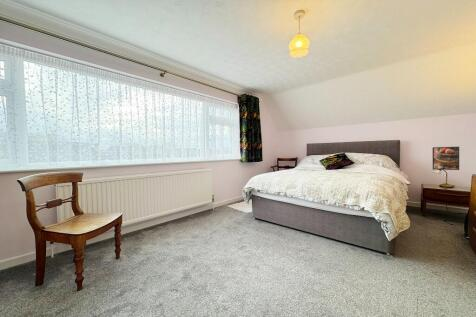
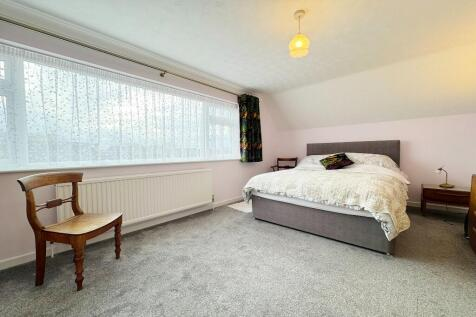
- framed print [432,146,460,171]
